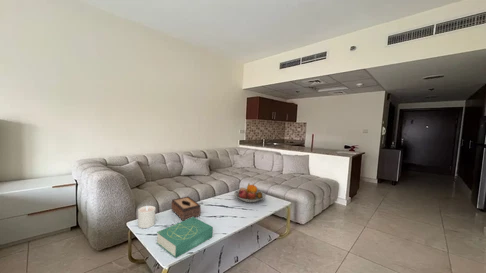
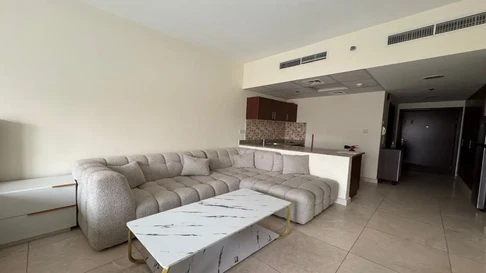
- fruit bowl [233,182,267,203]
- book [156,217,214,259]
- candle [137,205,156,229]
- tissue box [170,196,202,221]
